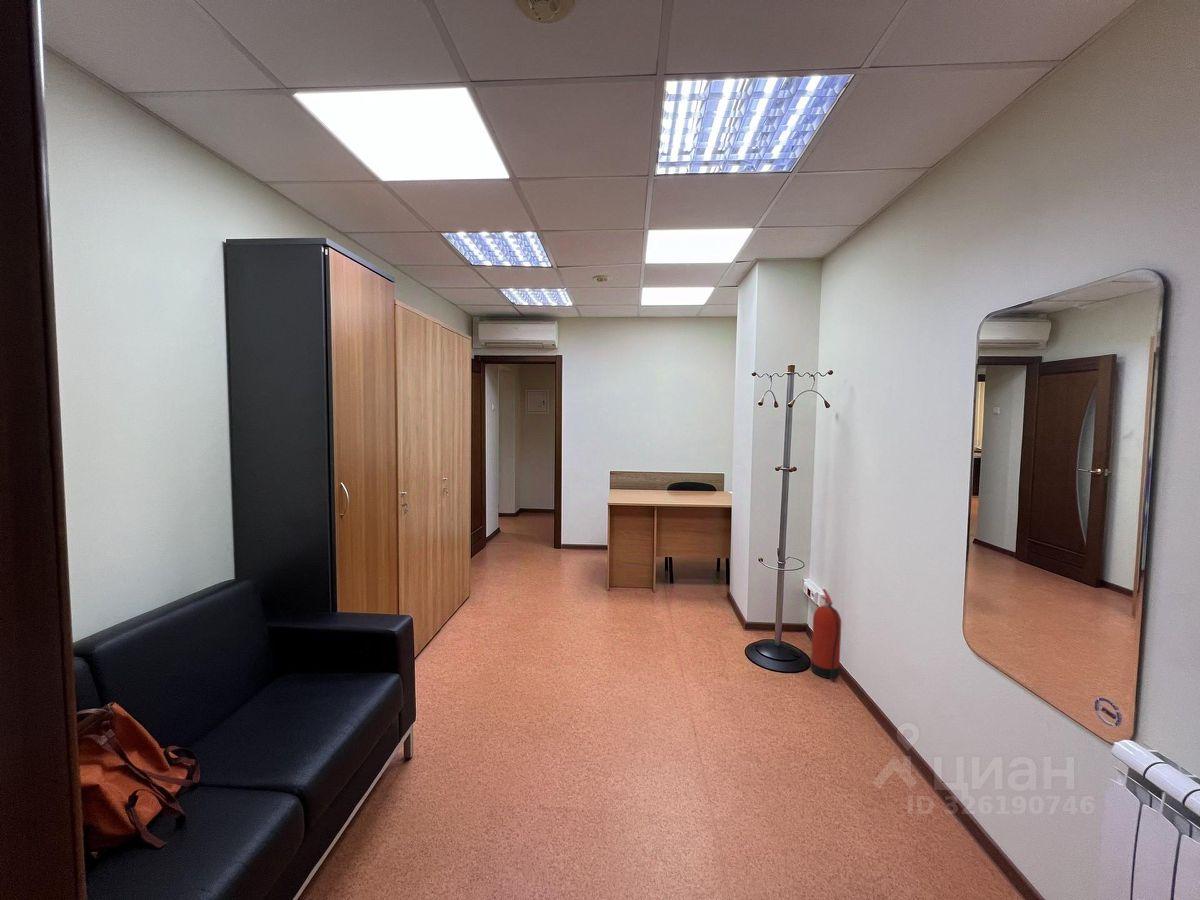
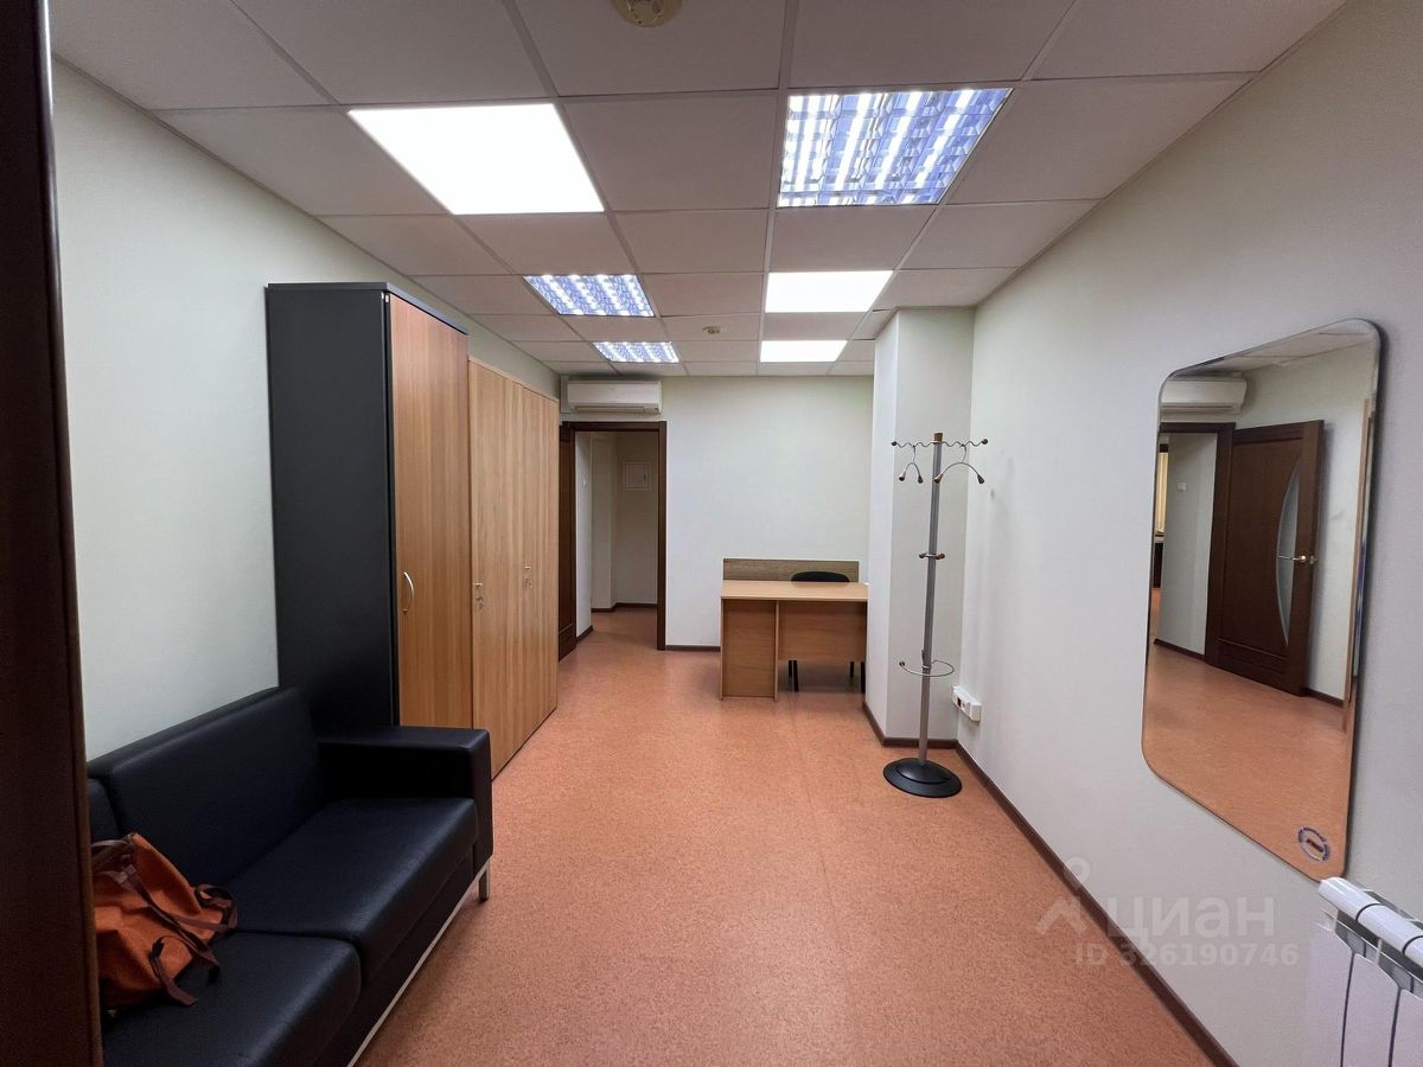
- fire extinguisher [809,588,842,681]
